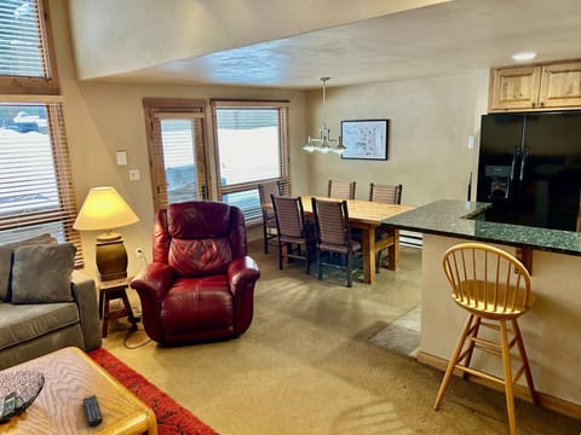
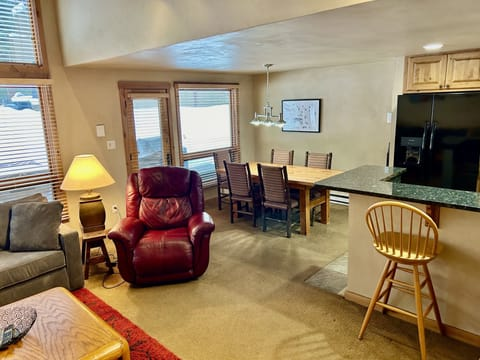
- remote control [81,394,104,428]
